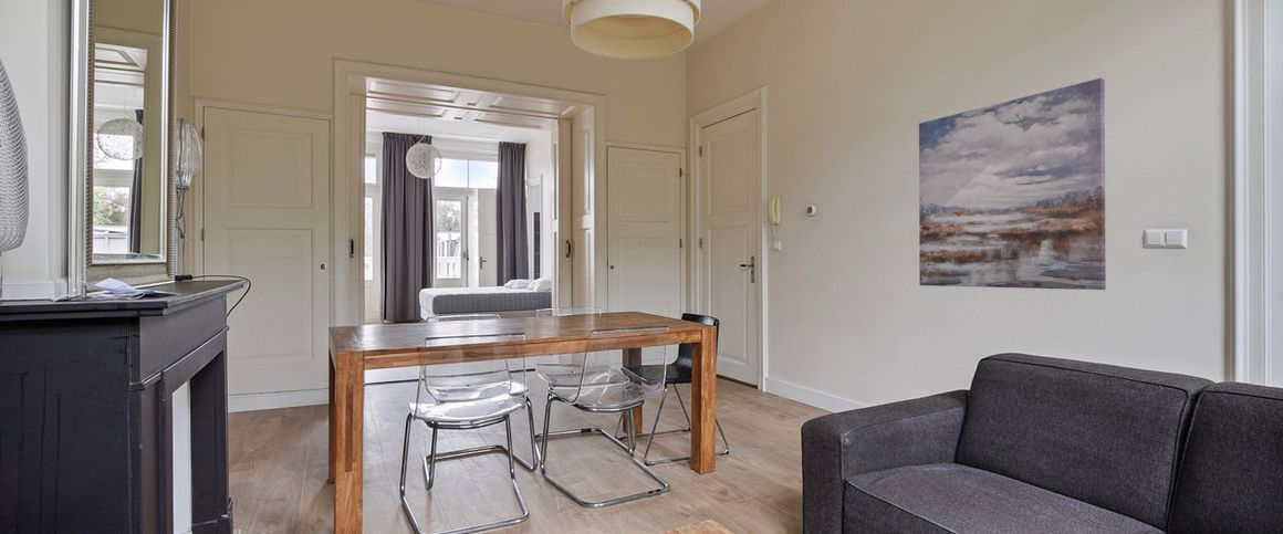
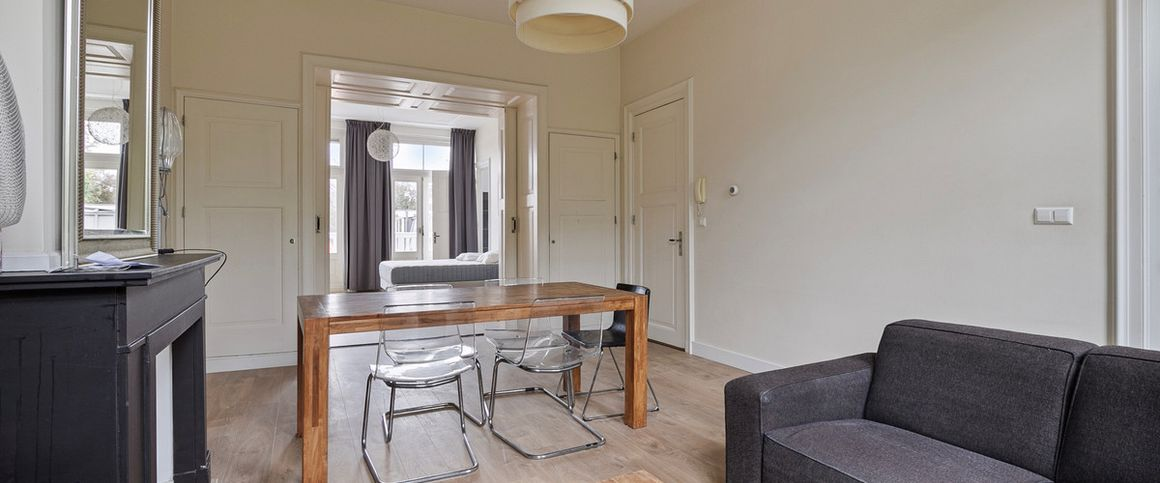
- wall art [918,77,1107,291]
